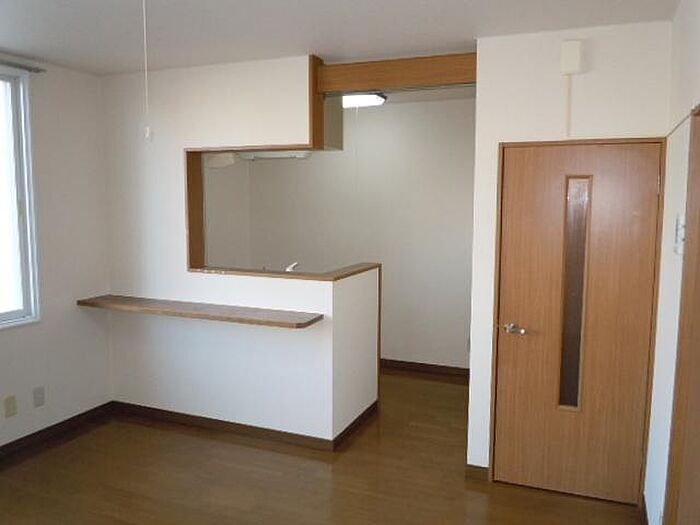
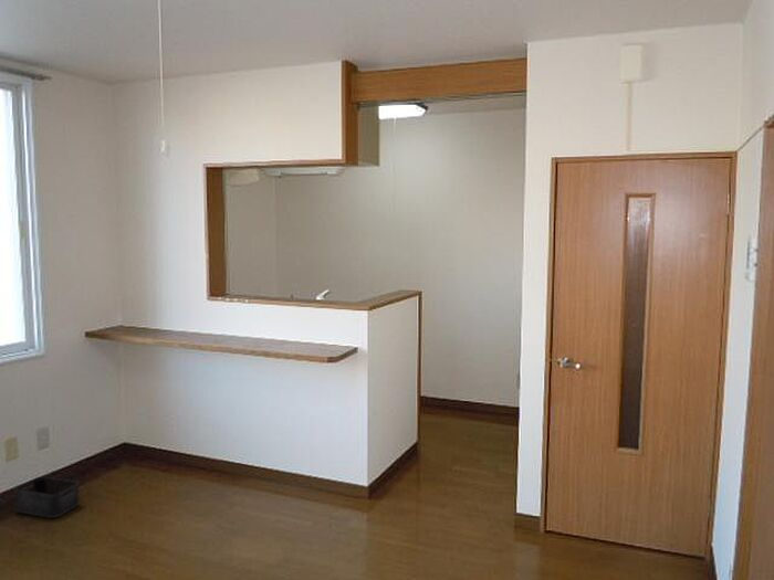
+ storage bin [14,476,81,519]
